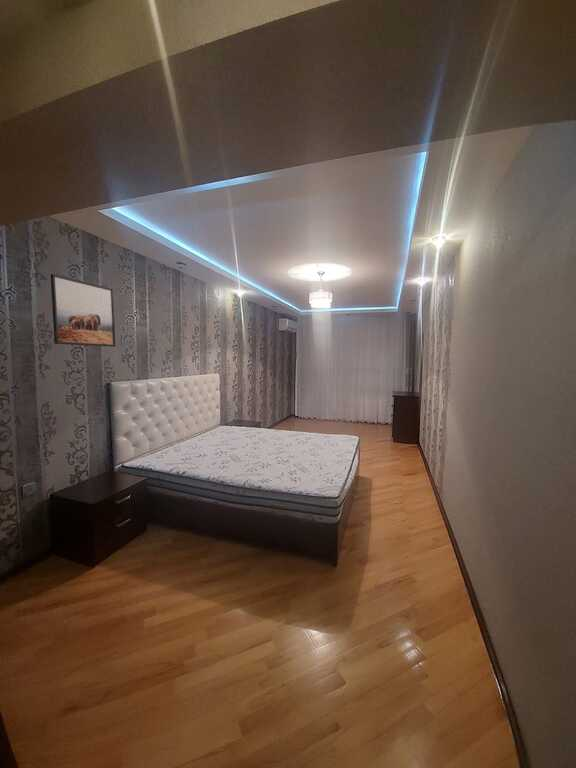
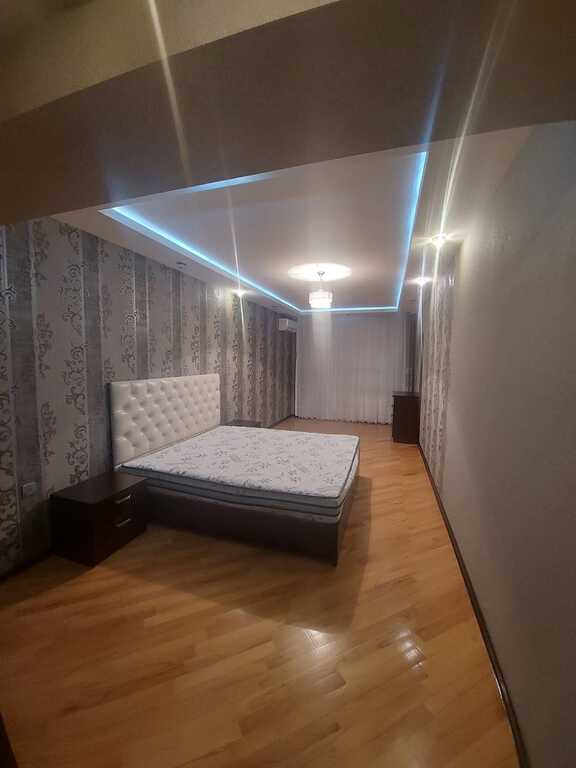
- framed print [50,273,117,348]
